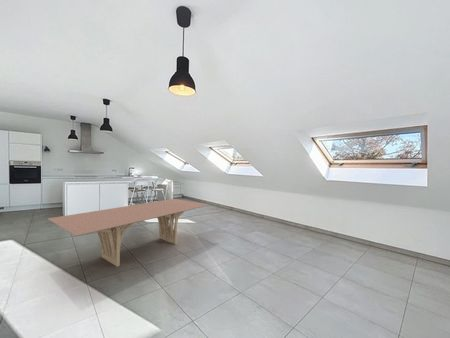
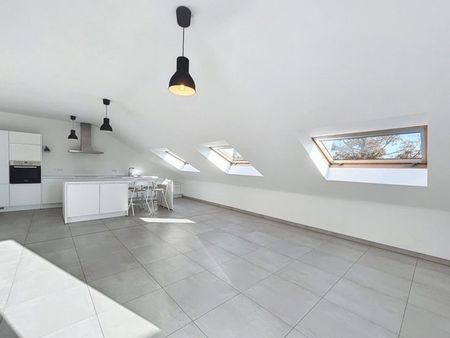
- dining table [47,198,209,267]
